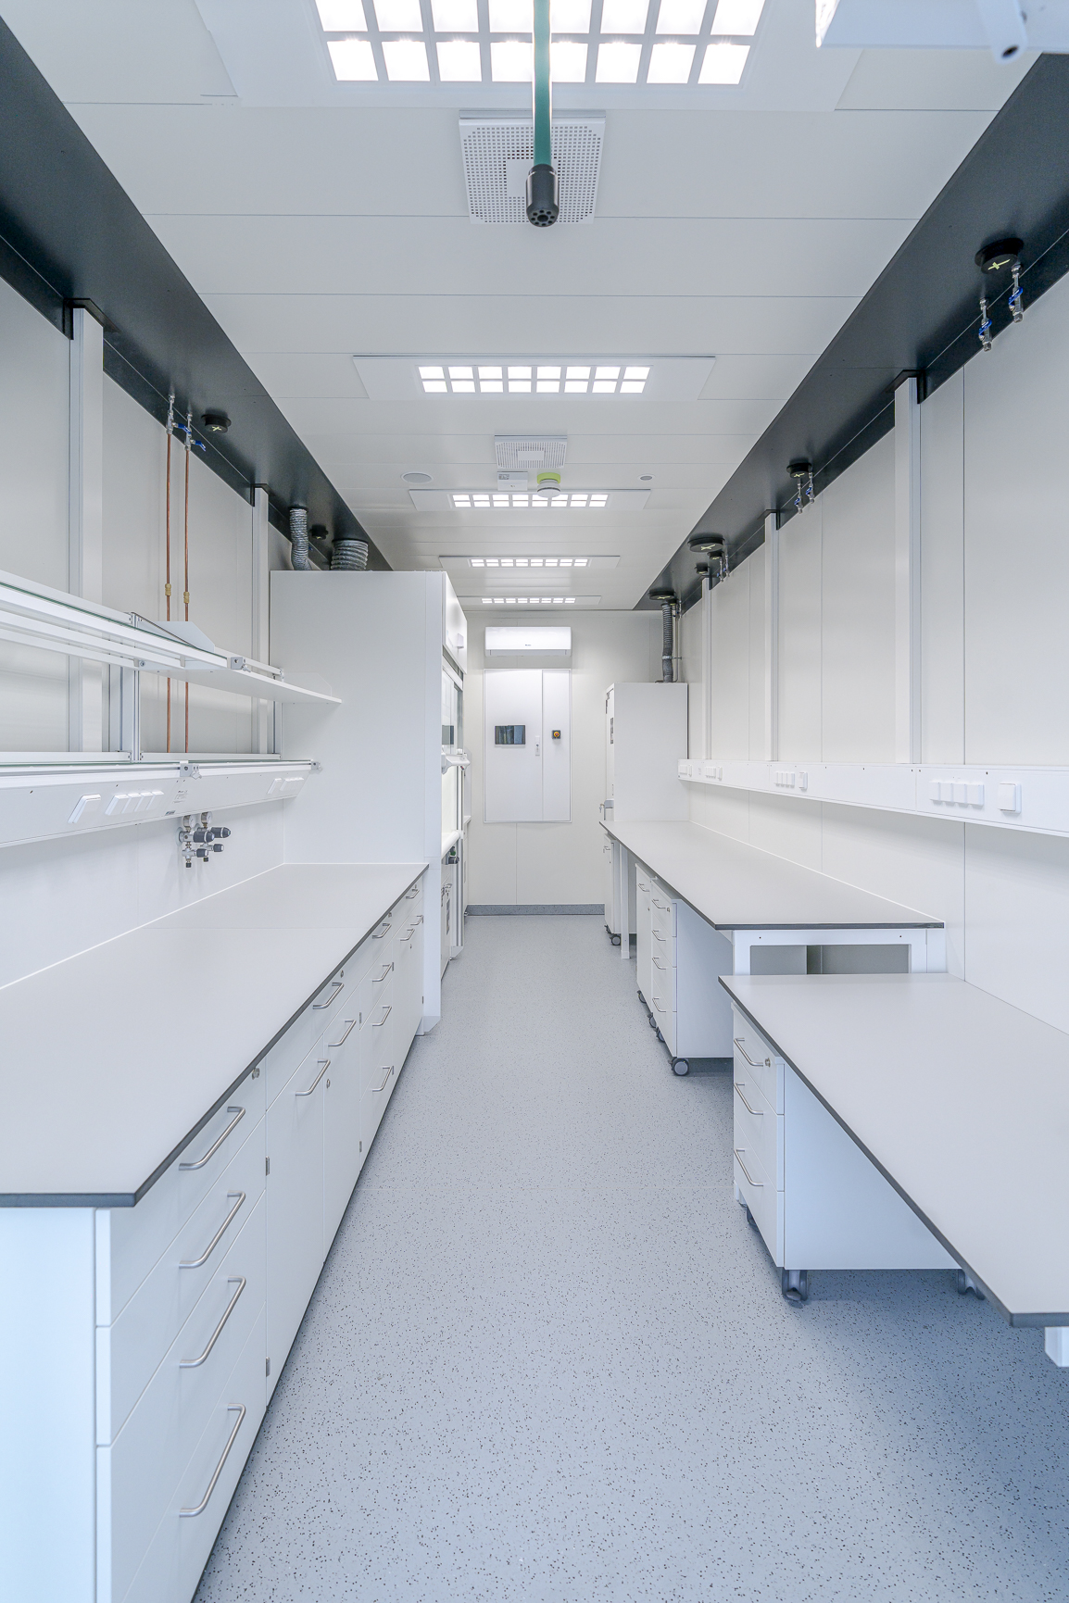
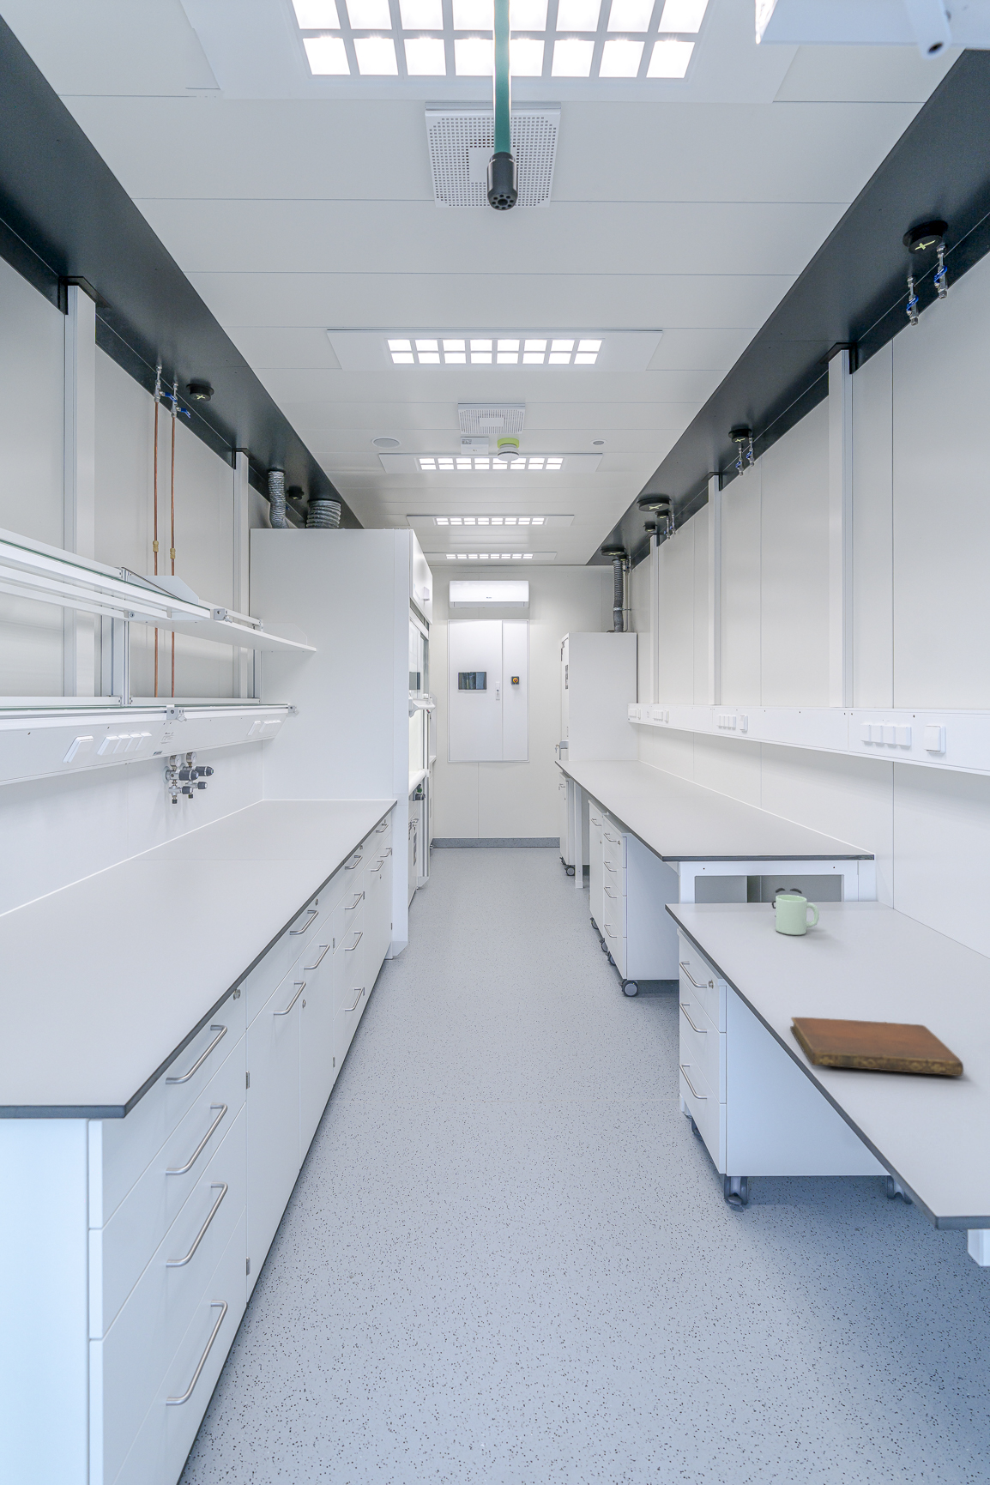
+ notebook [789,1017,965,1076]
+ mug [771,887,820,936]
